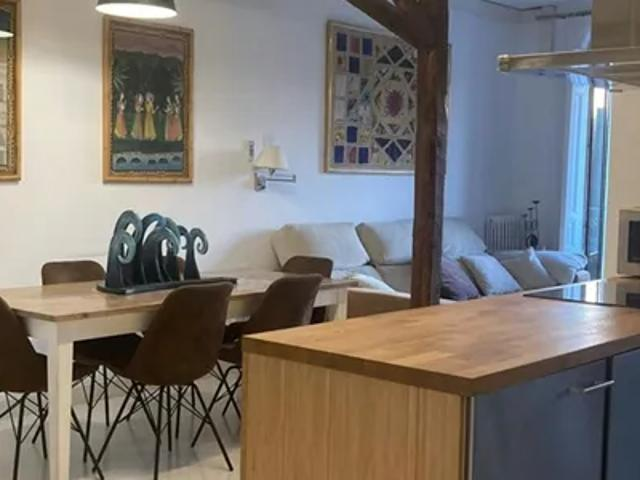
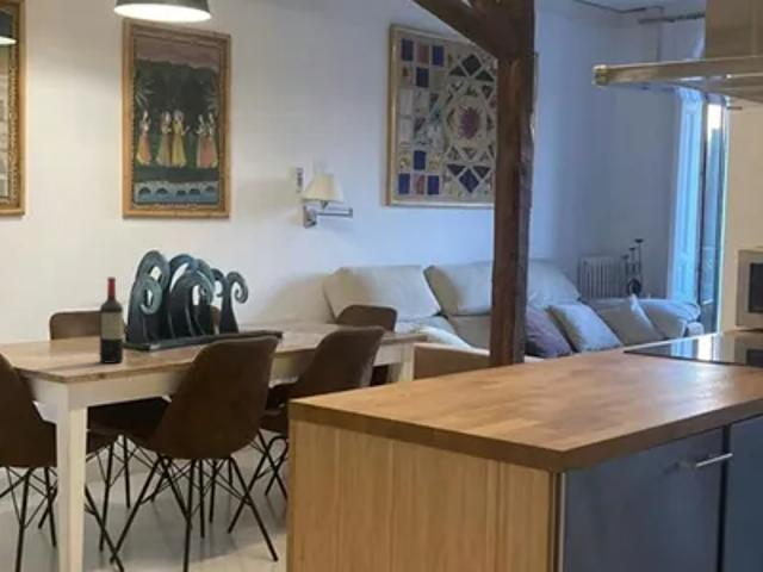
+ wine bottle [99,276,124,365]
